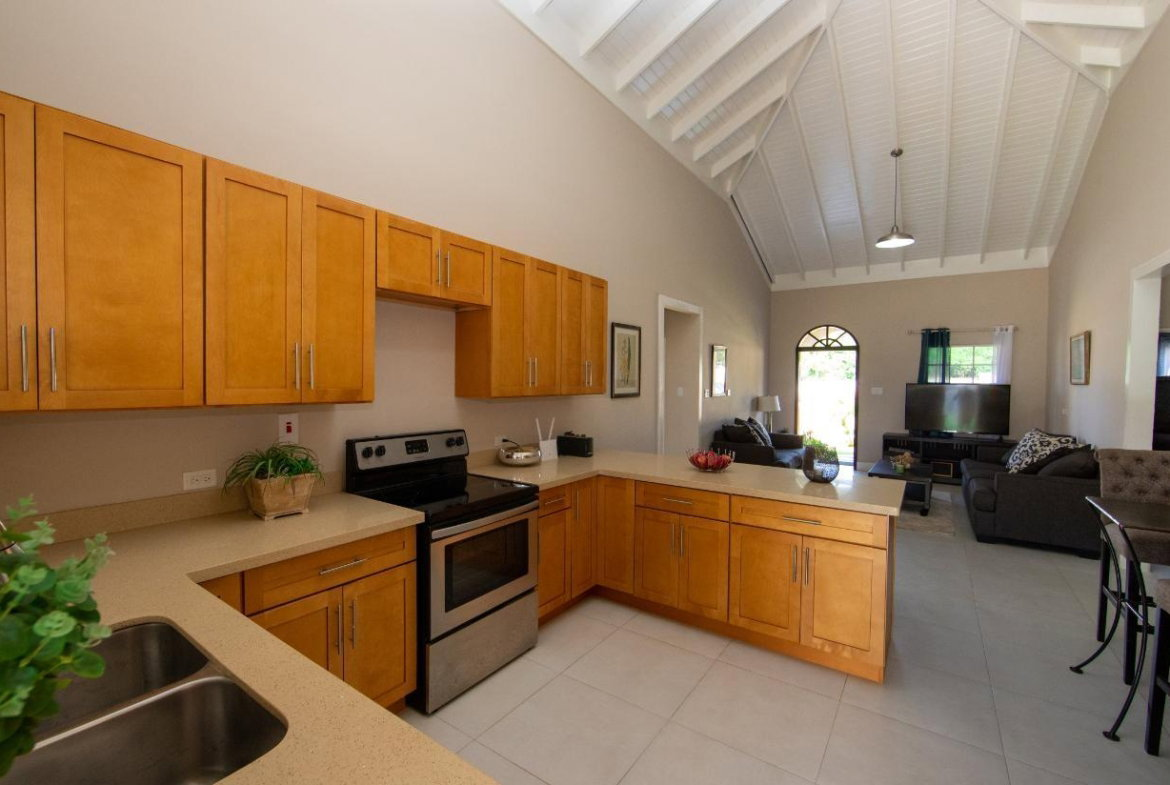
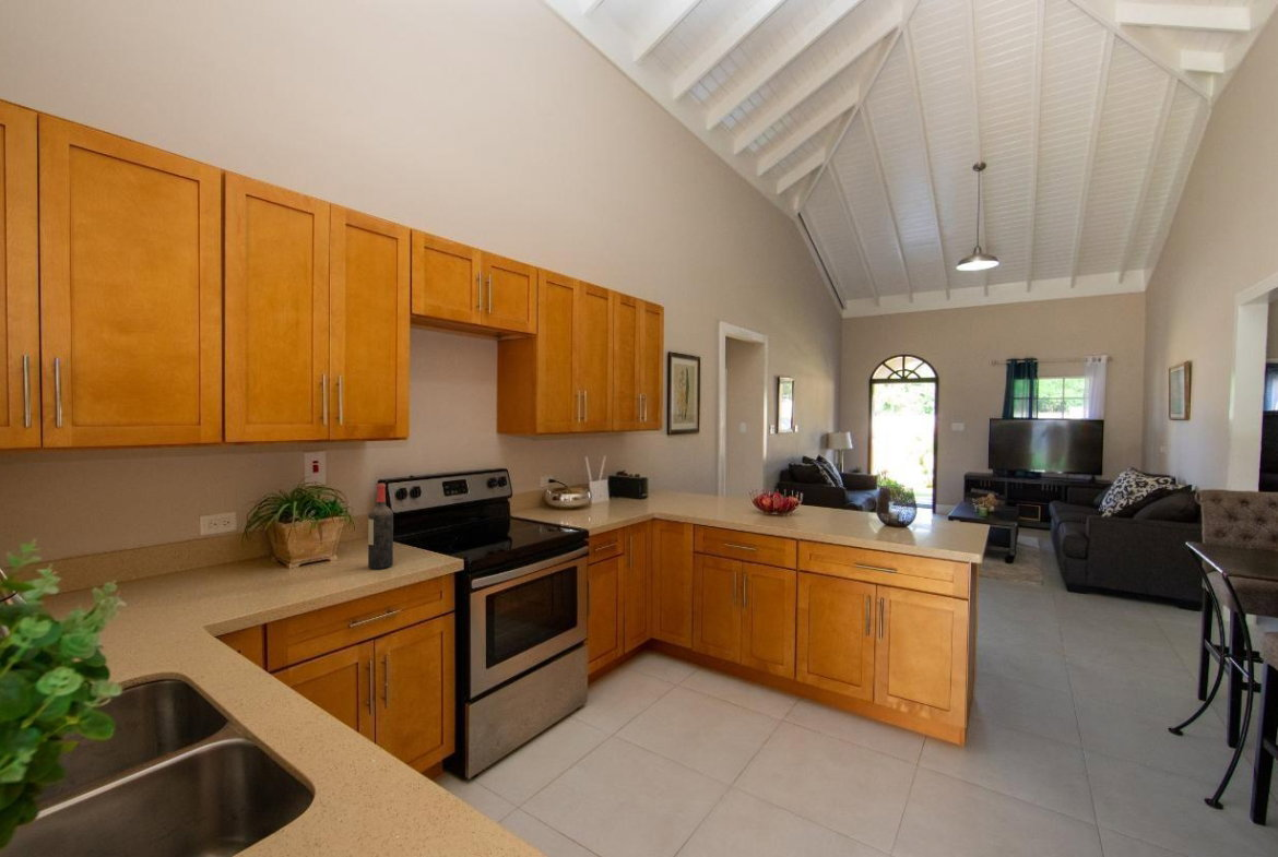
+ wine bottle [367,483,394,570]
